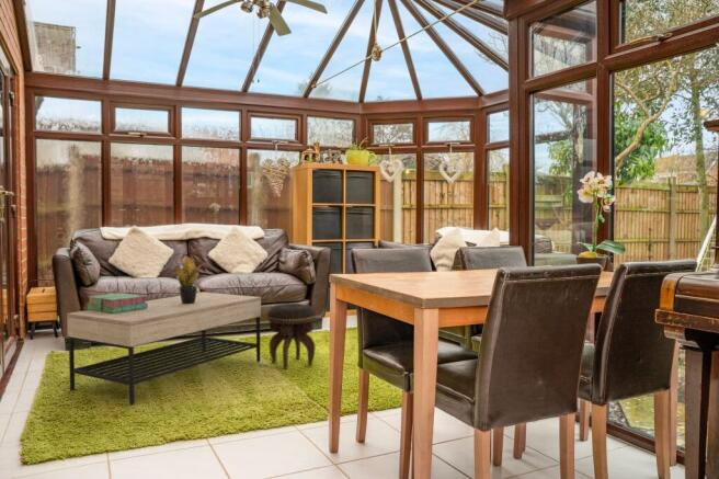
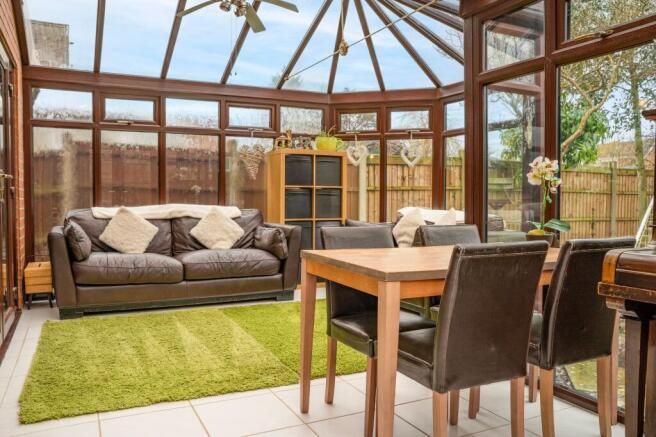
- stack of books [85,292,148,313]
- footstool [266,303,317,370]
- coffee table [66,292,262,406]
- potted plant [175,255,205,304]
